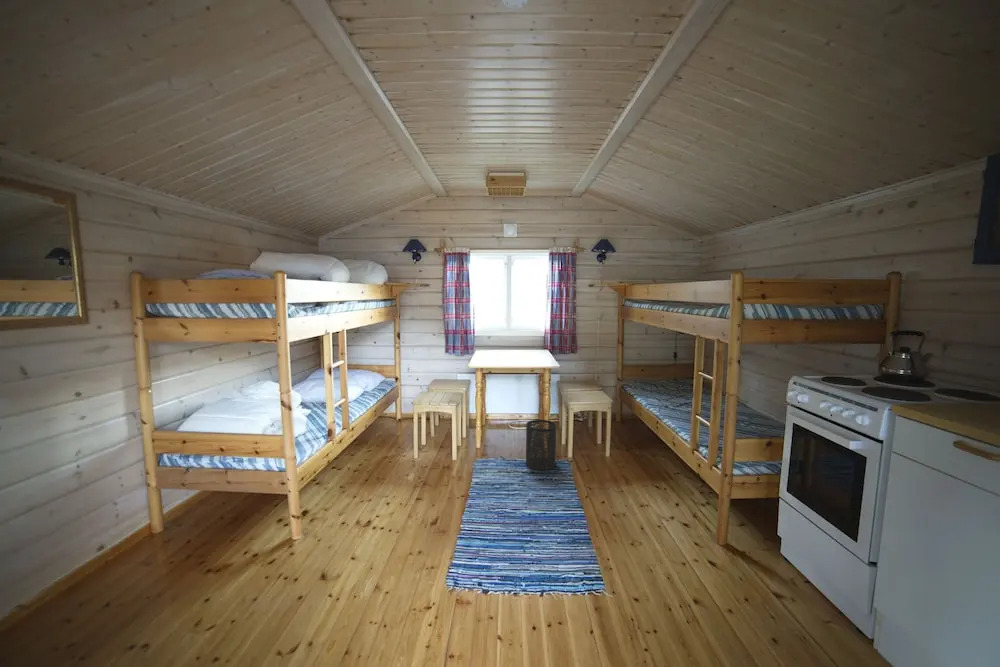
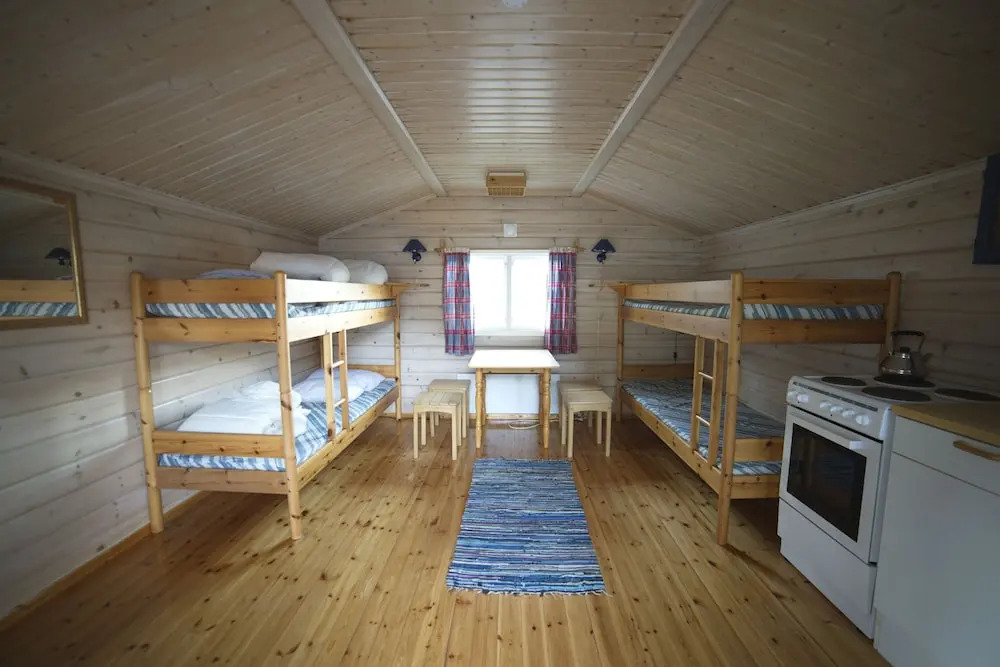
- trash can [525,419,557,471]
